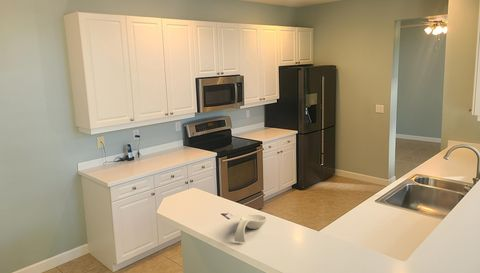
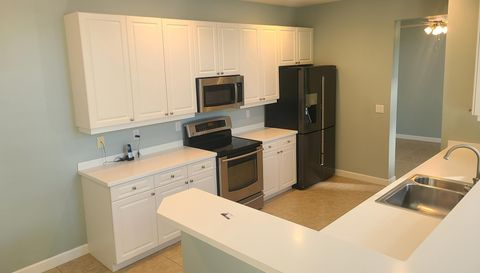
- spoon rest [233,214,267,243]
